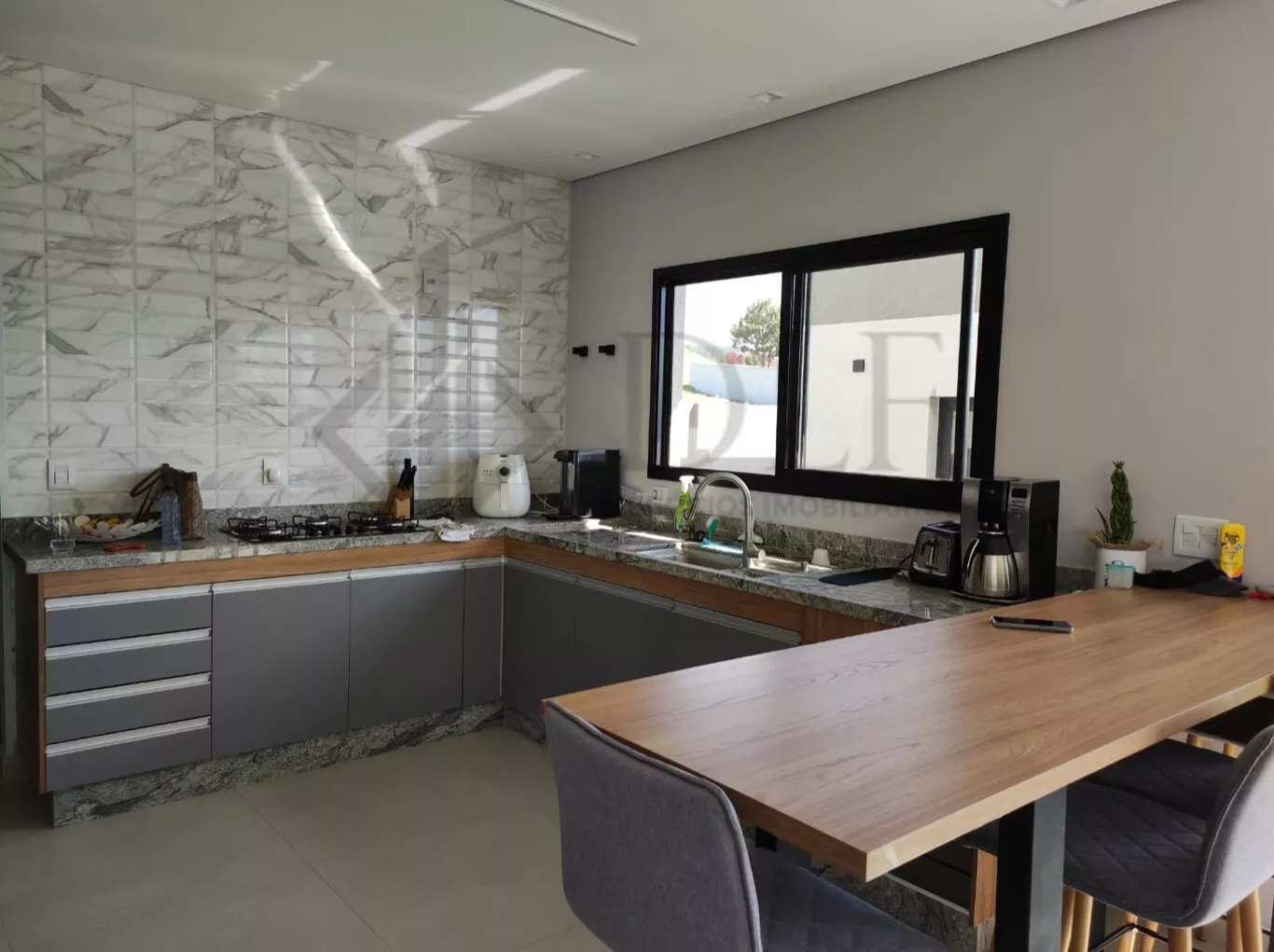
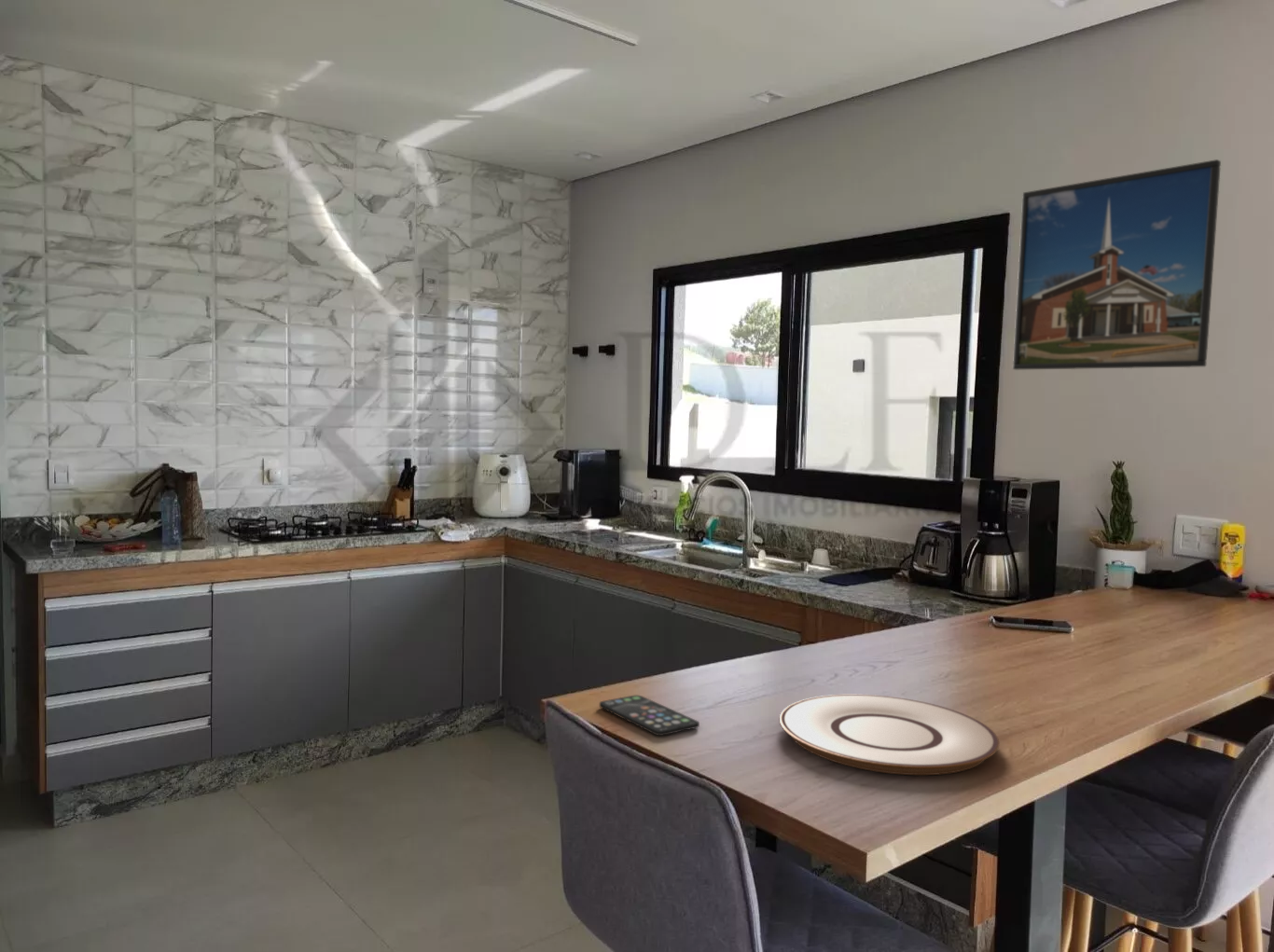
+ smartphone [599,695,700,737]
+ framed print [1012,159,1222,371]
+ plate [779,694,1001,776]
